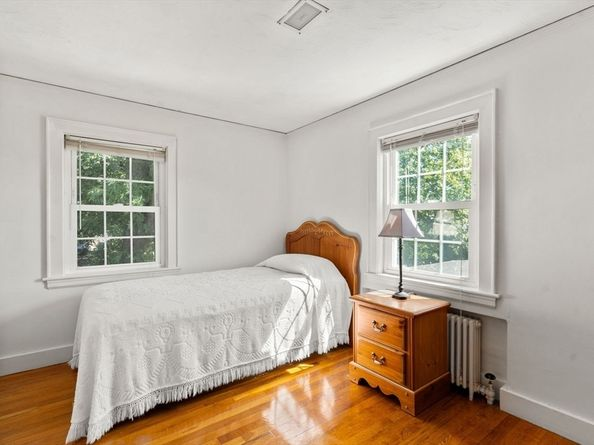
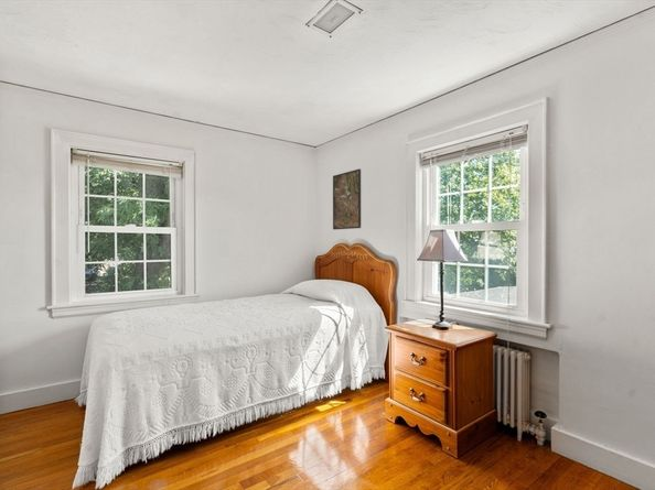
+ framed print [332,167,362,230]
